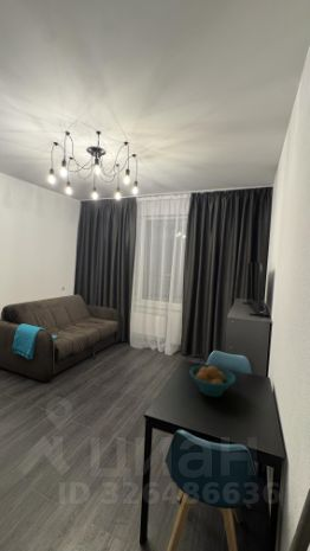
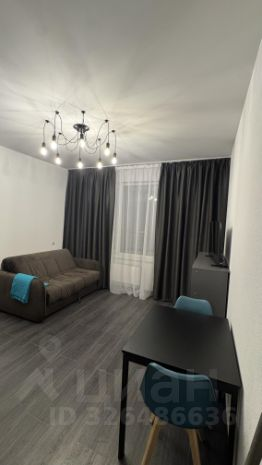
- fruit bowl [188,364,237,398]
